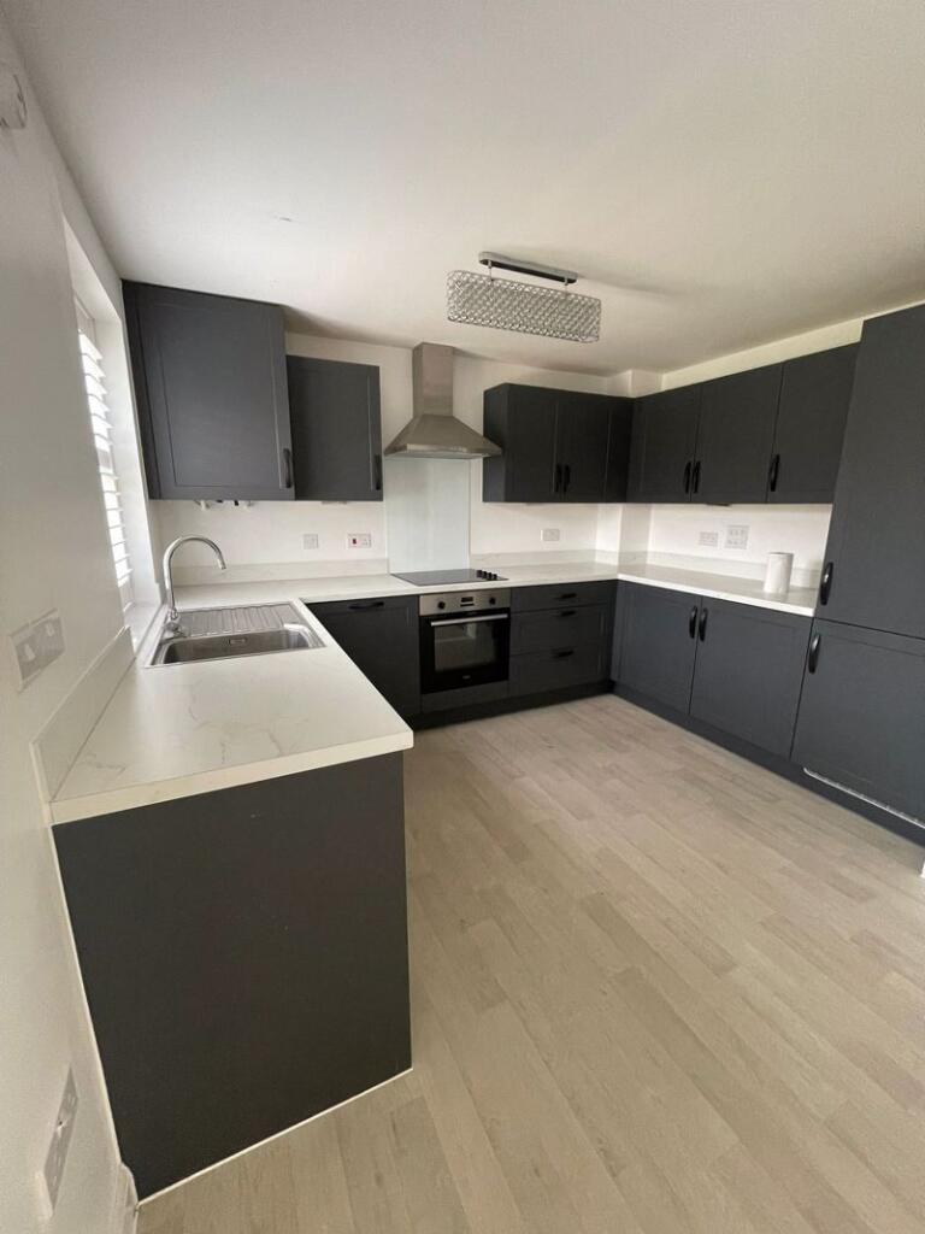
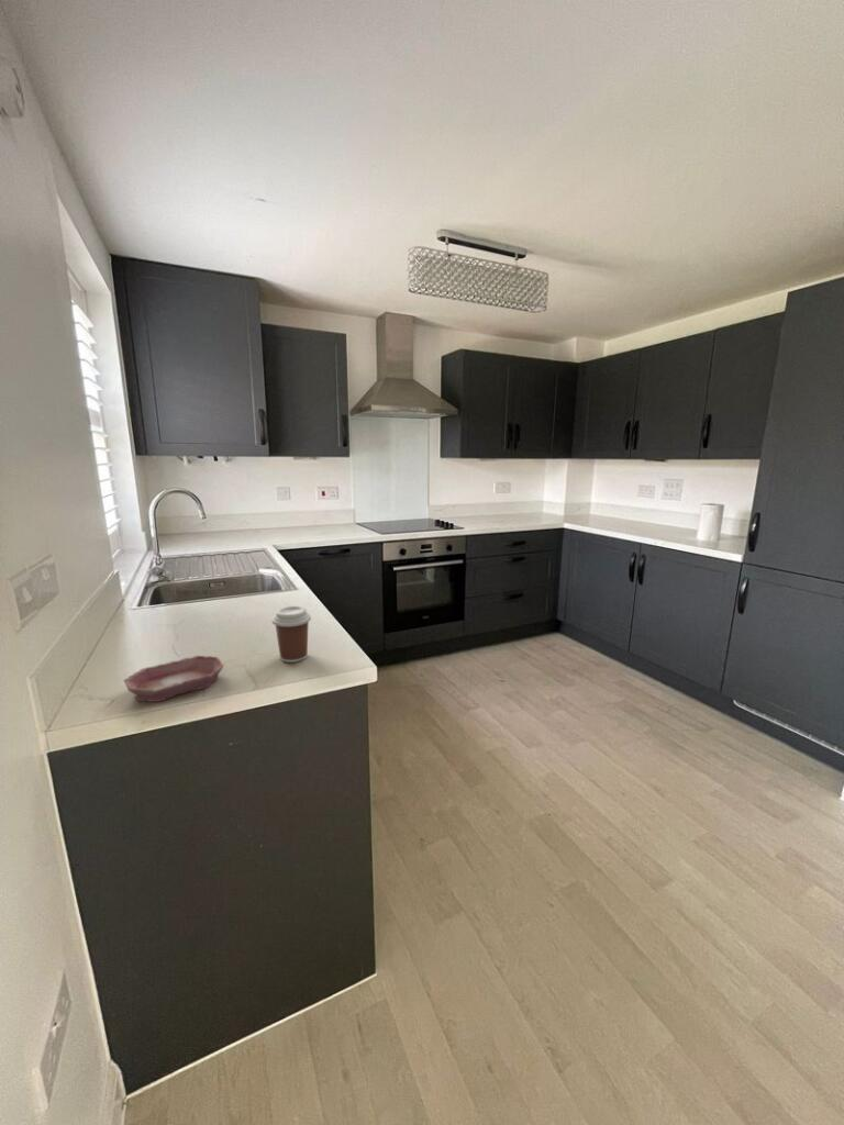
+ bowl [123,655,225,703]
+ coffee cup [271,605,312,664]
